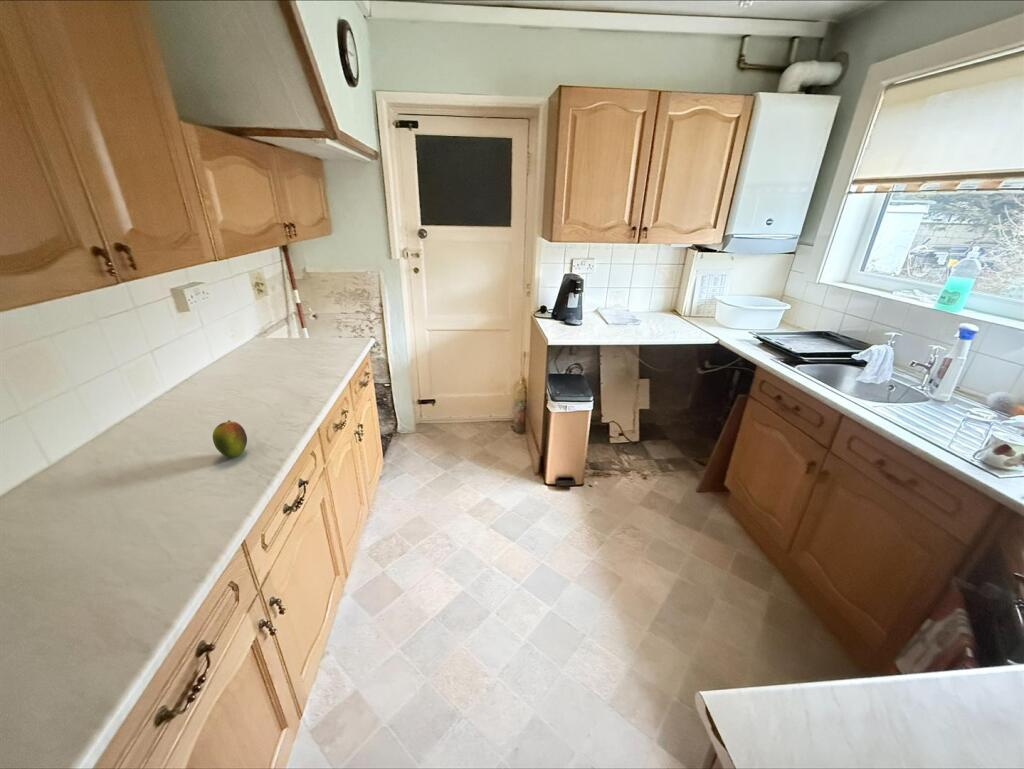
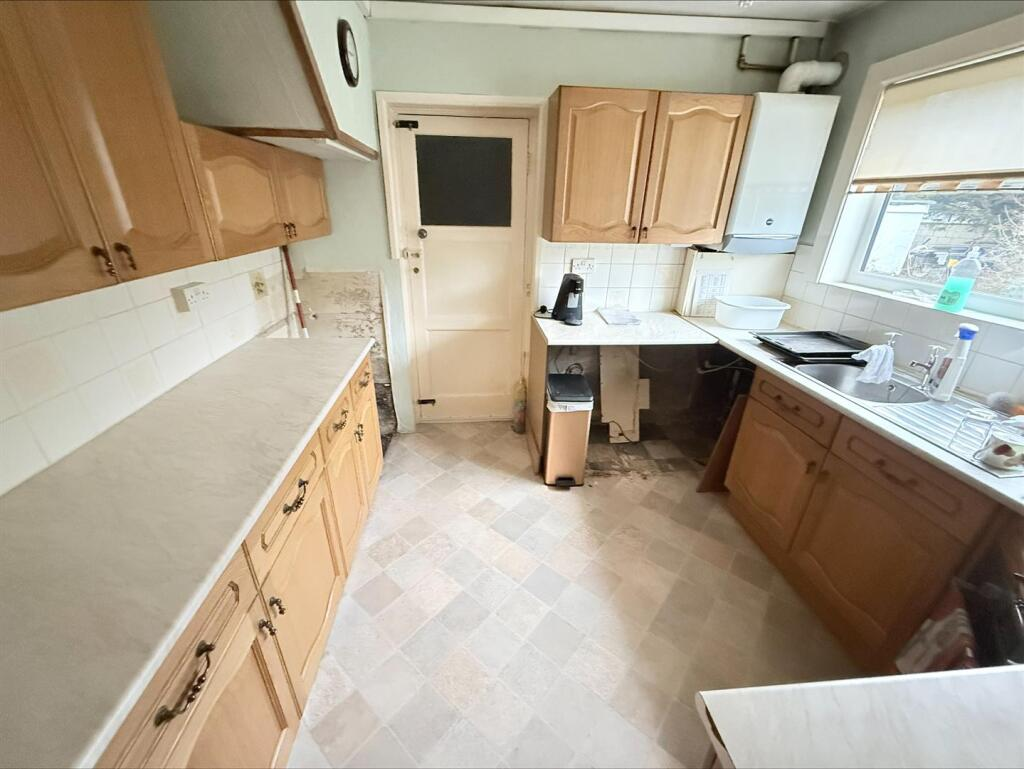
- fruit [212,419,248,459]
